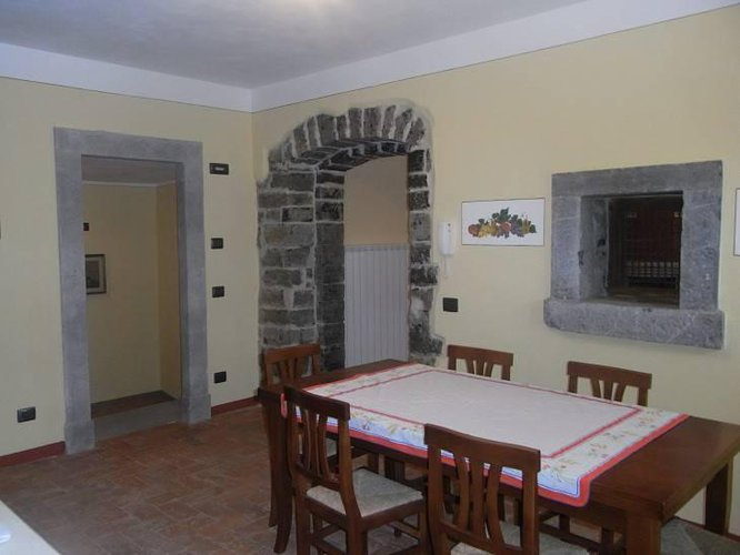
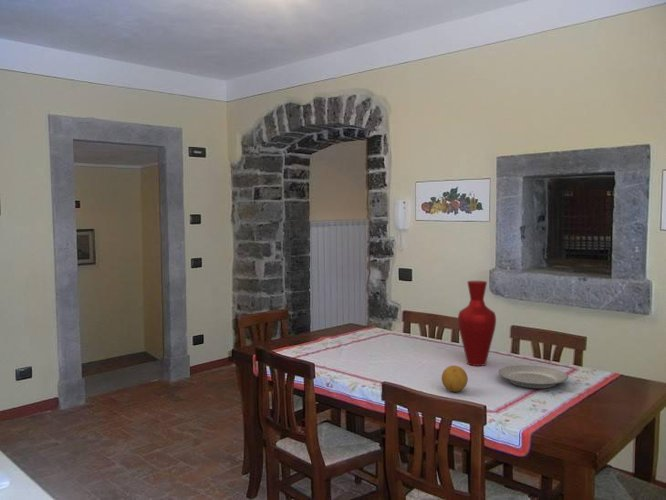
+ plate [497,364,569,389]
+ vase [457,280,497,367]
+ fruit [441,365,469,393]
